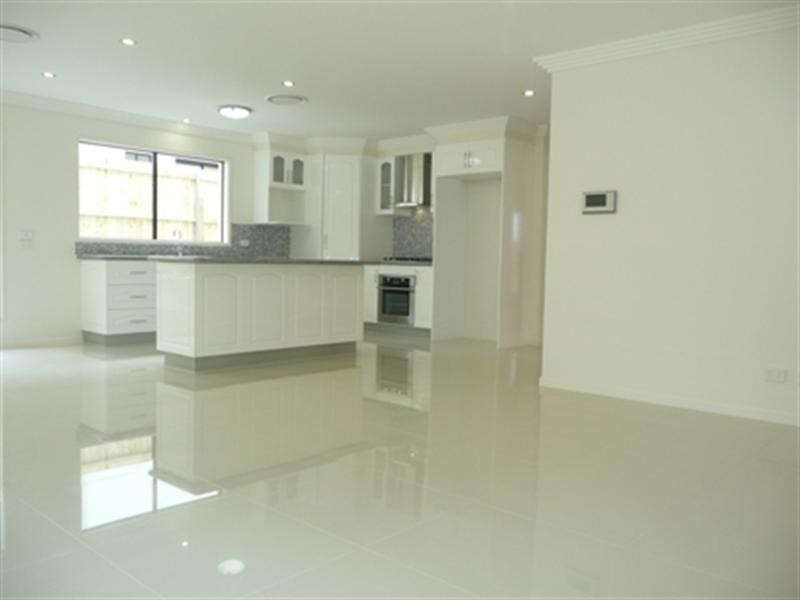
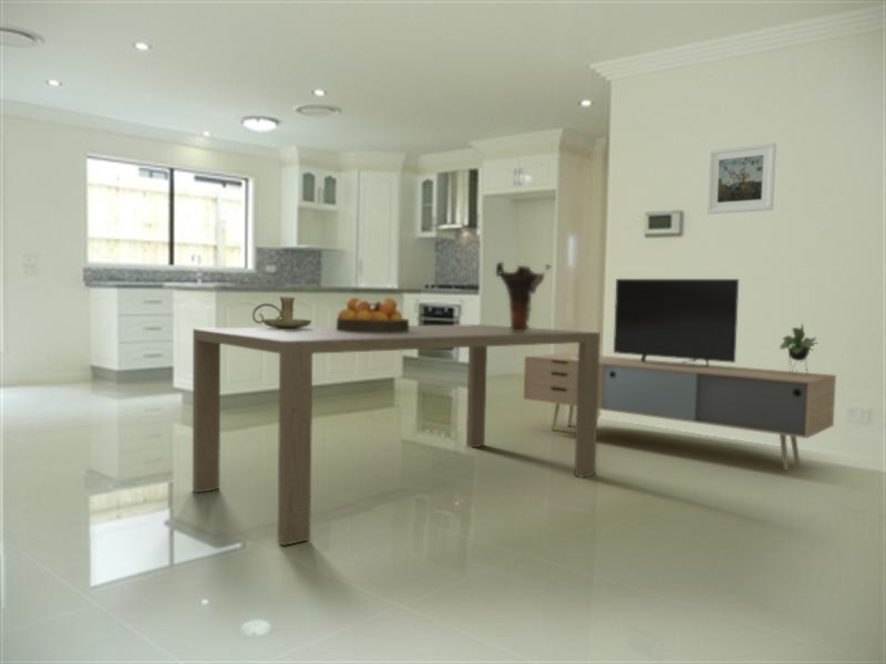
+ candle holder [251,295,312,329]
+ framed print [705,142,777,215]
+ fruit bowl [336,297,410,332]
+ dining table [192,323,601,547]
+ vase [495,261,553,333]
+ media console [523,278,837,471]
